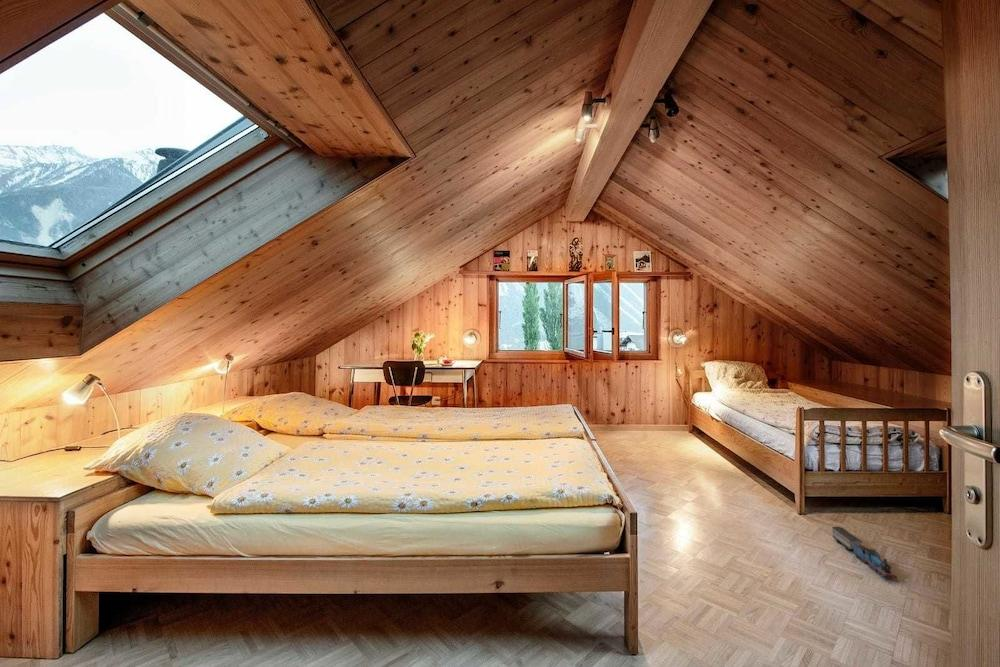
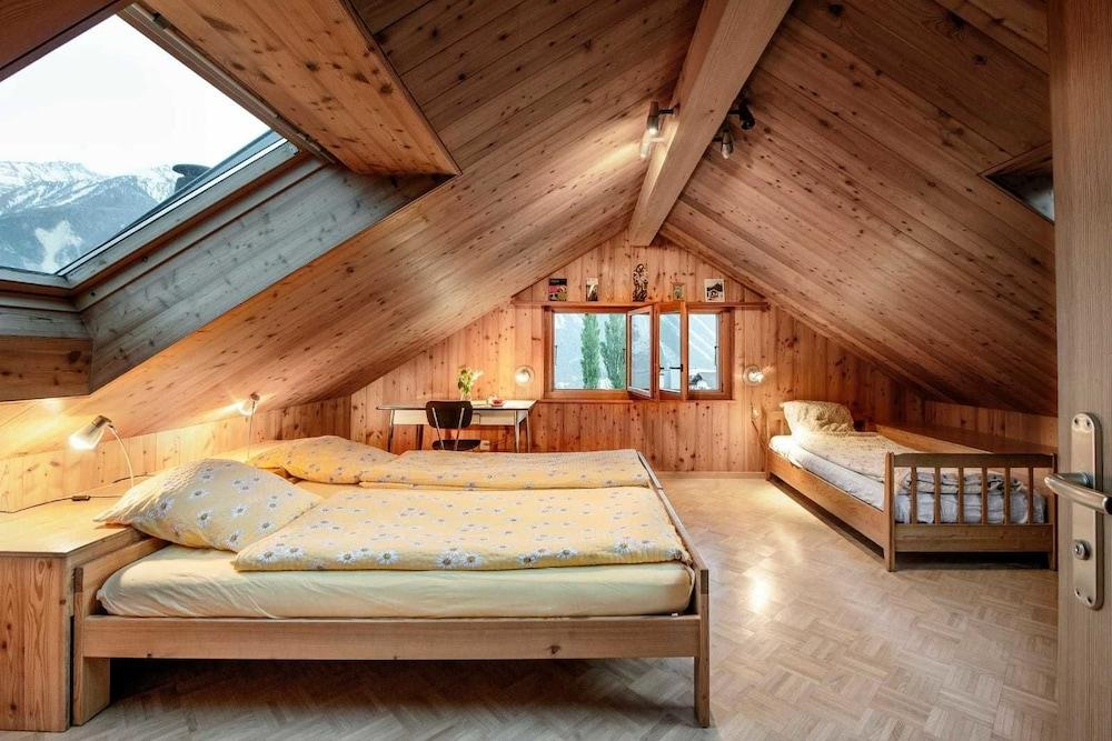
- toy train [831,526,898,580]
